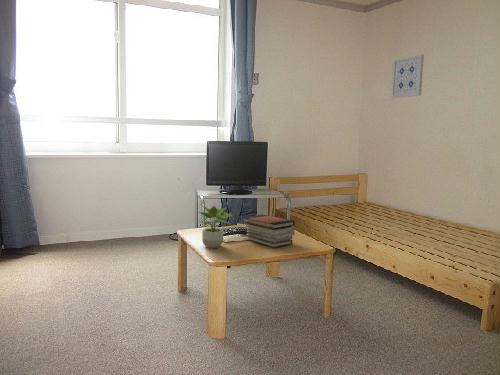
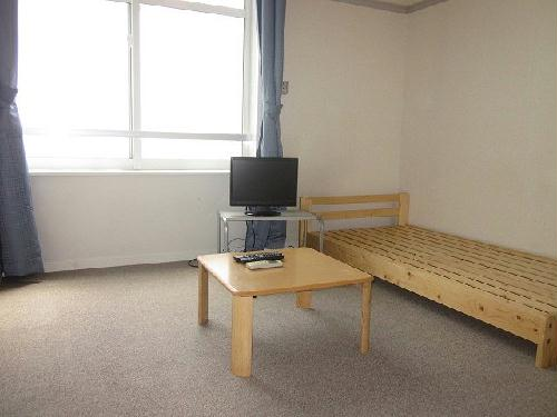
- wall art [390,53,425,99]
- book stack [242,214,296,248]
- potted plant [198,202,234,249]
